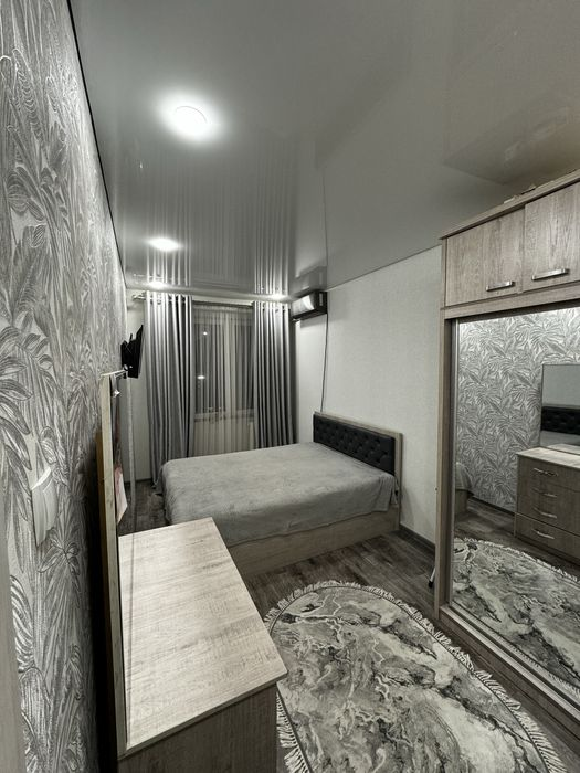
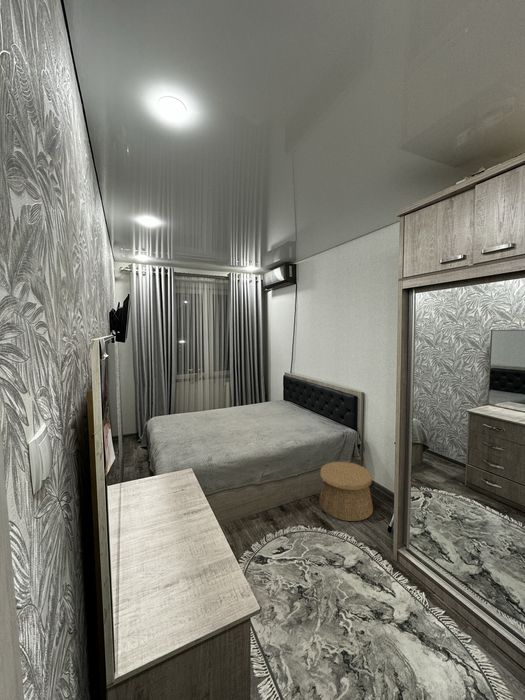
+ basket [318,461,374,522]
